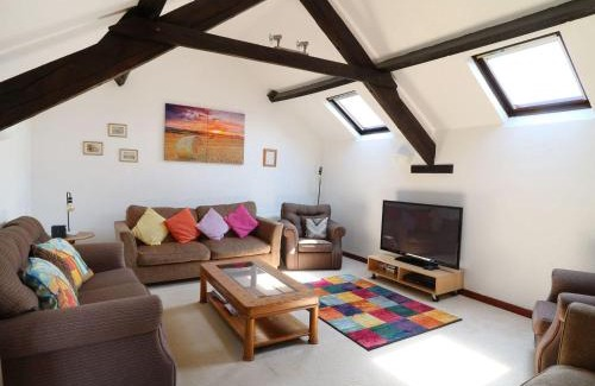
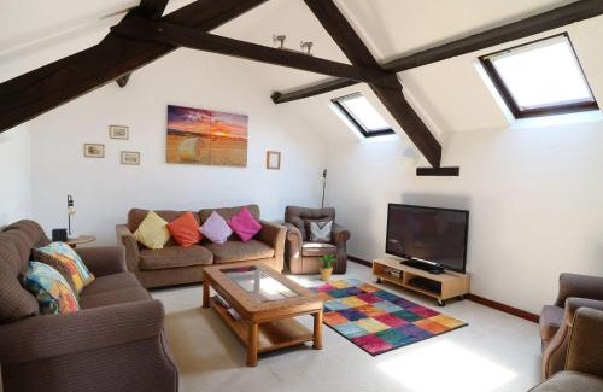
+ potted plant [315,253,339,282]
